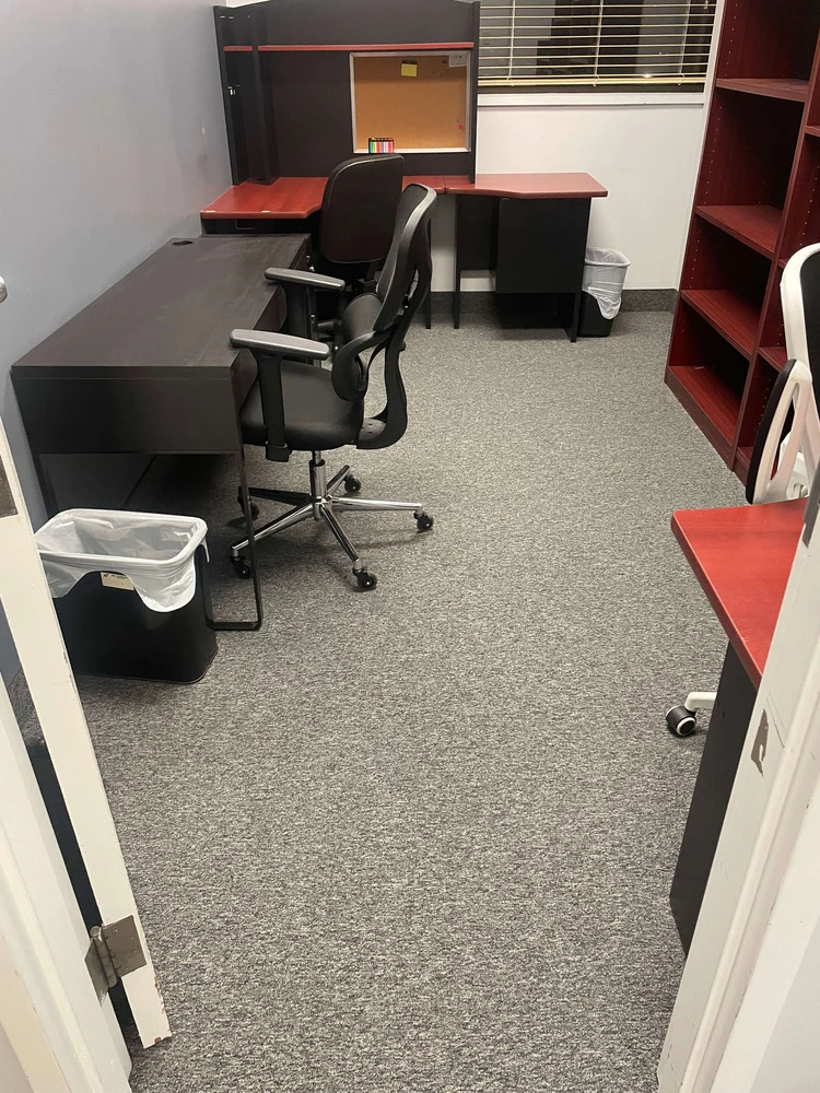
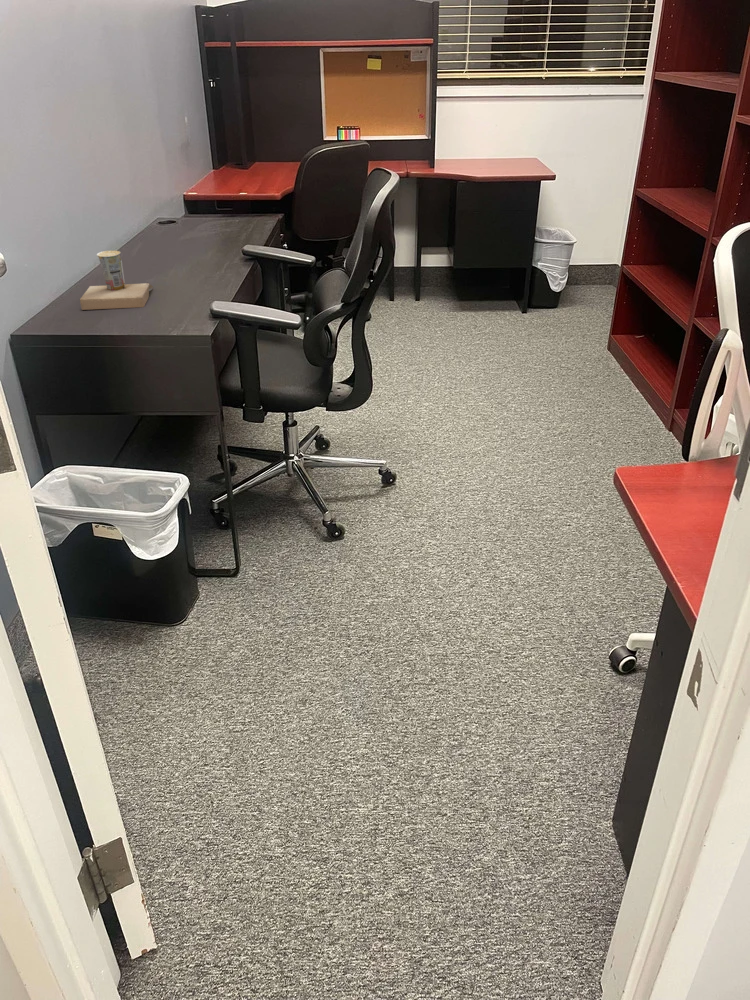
+ cup [79,250,154,311]
